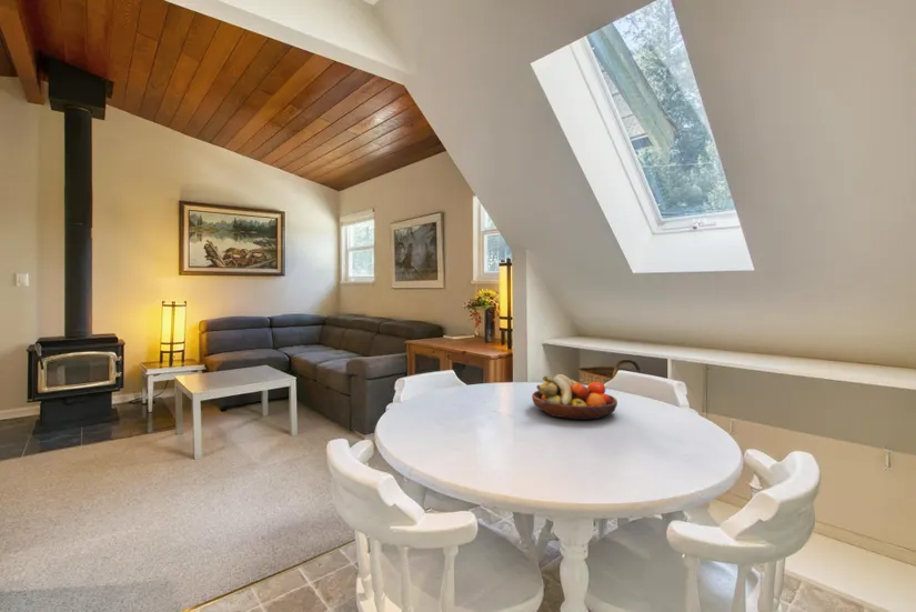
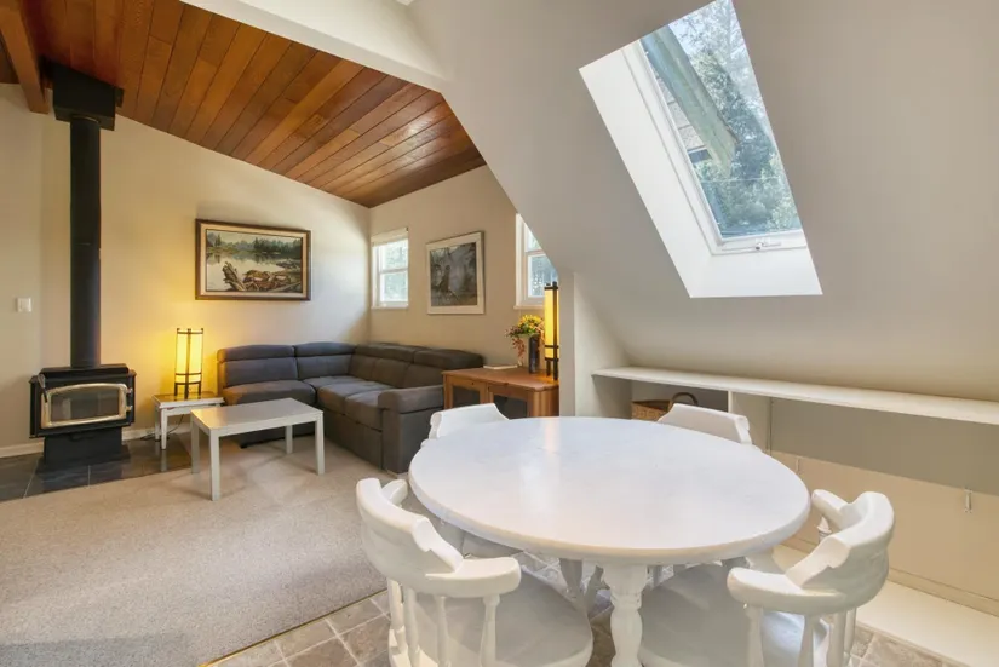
- fruit bowl [531,373,618,421]
